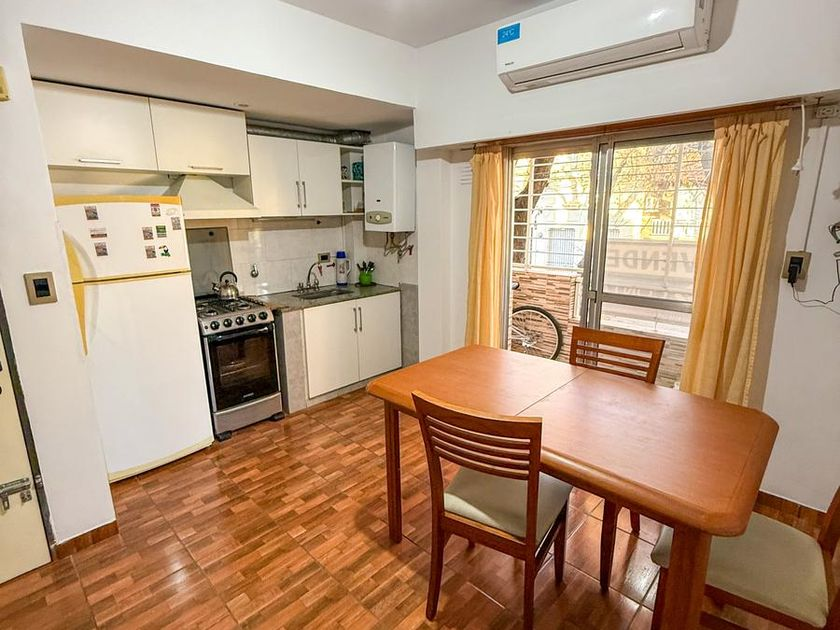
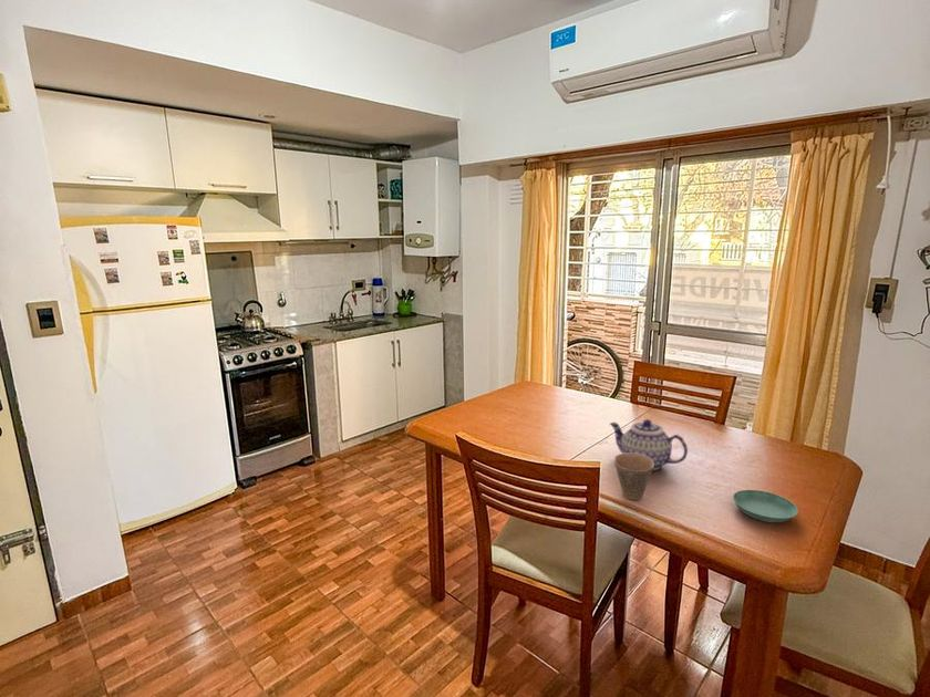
+ cup [613,452,654,501]
+ teapot [609,418,689,471]
+ saucer [732,489,799,523]
